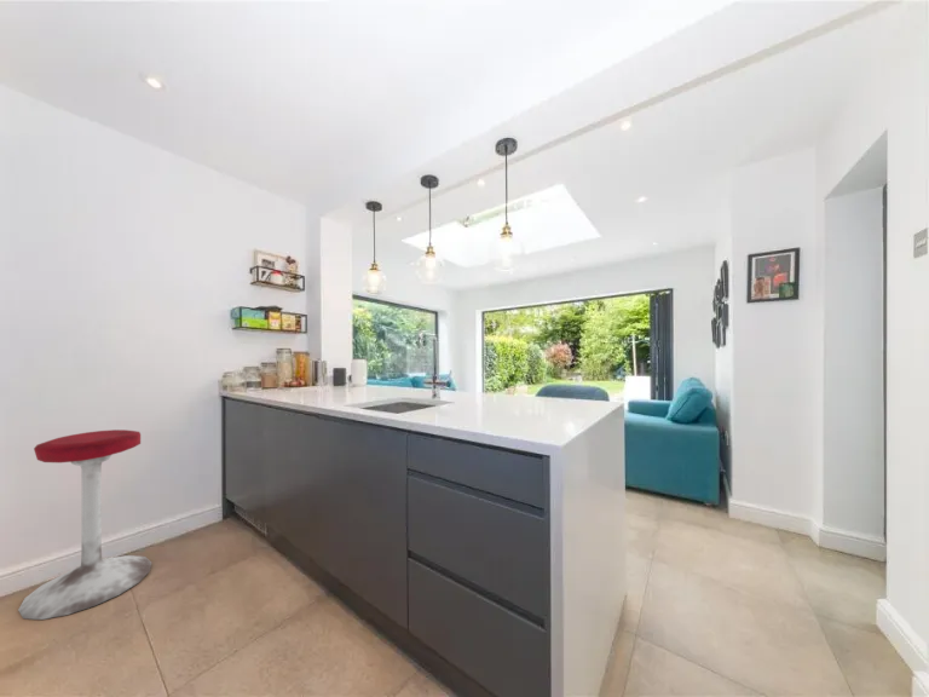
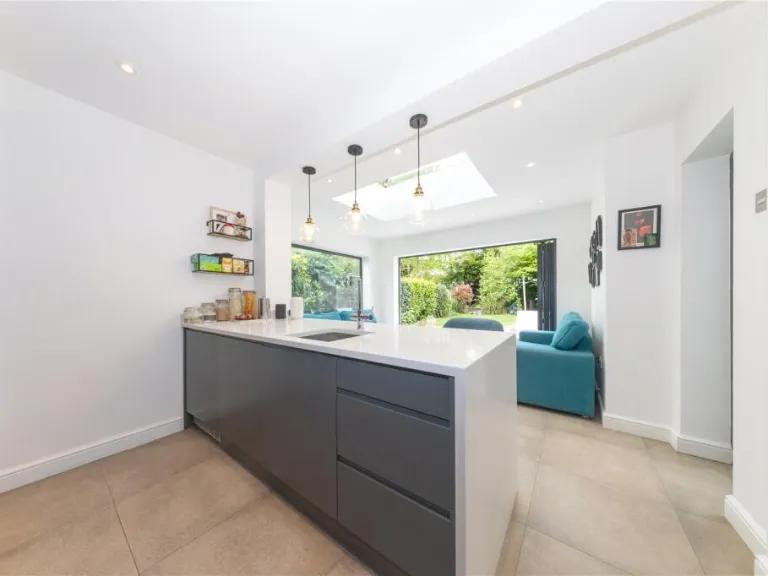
- stool [17,428,152,621]
